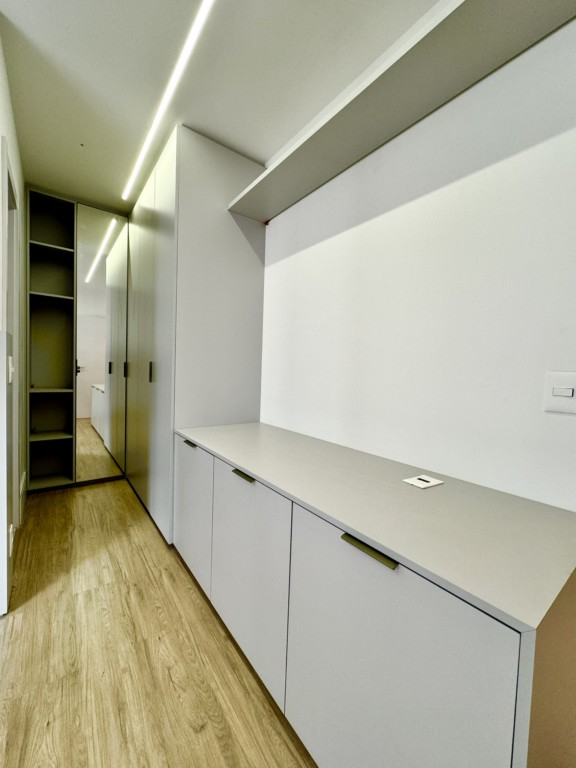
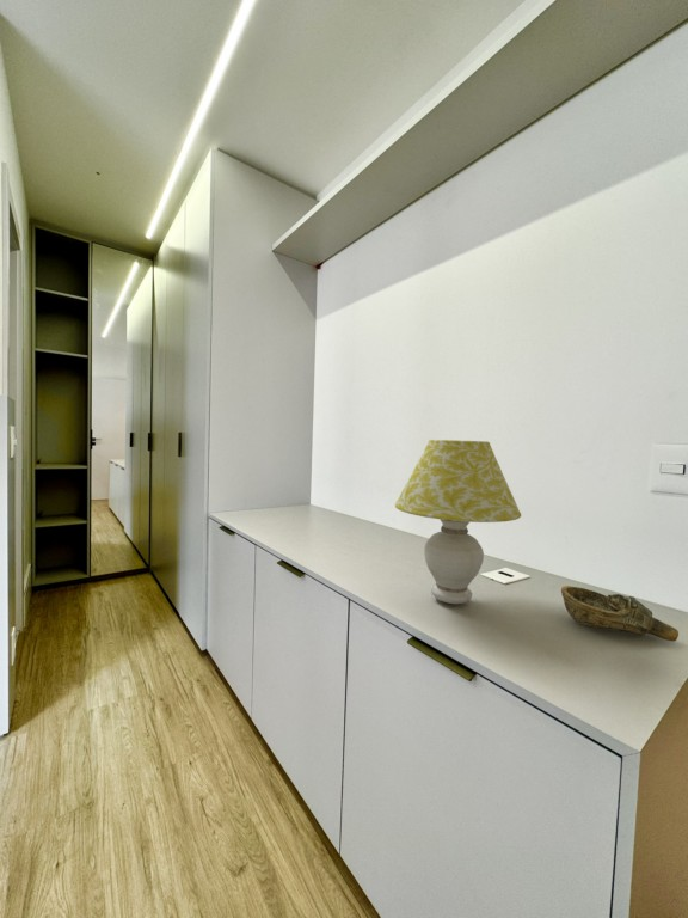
+ table lamp [394,439,522,605]
+ decorative bowl [560,585,680,643]
